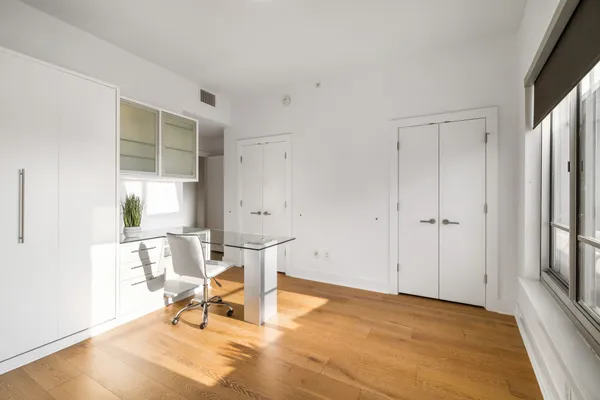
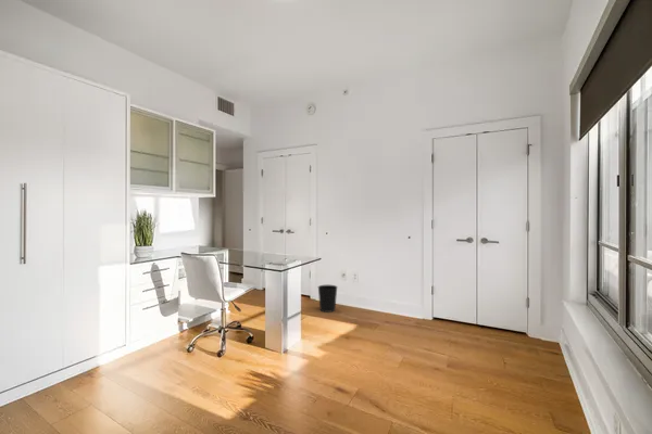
+ wastebasket [317,284,339,314]
